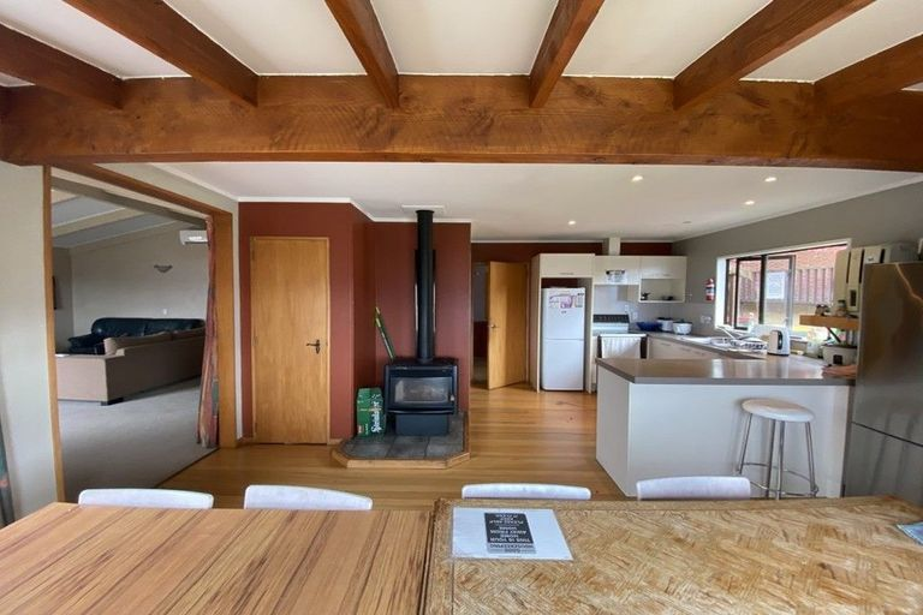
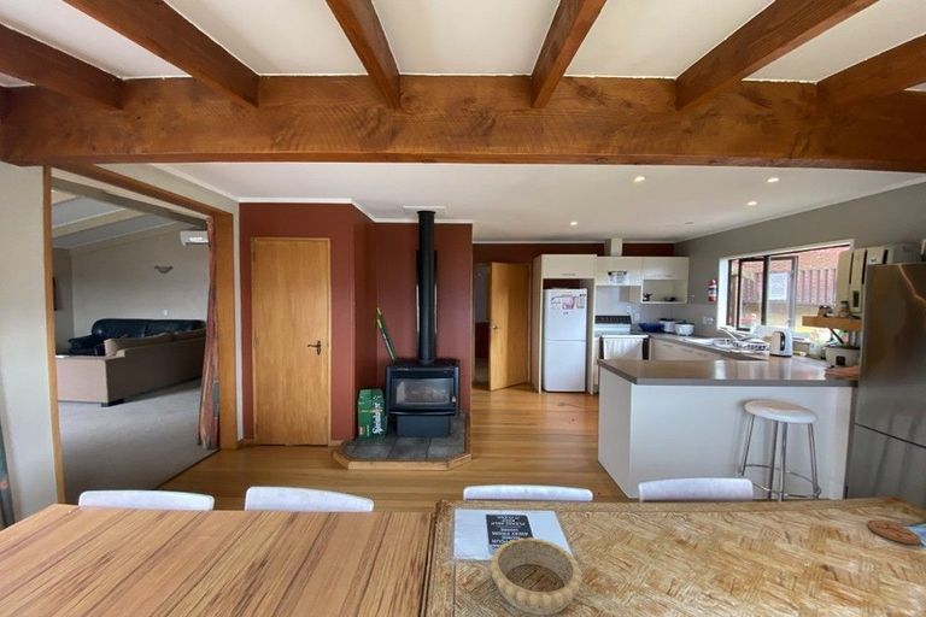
+ coaster [866,518,922,546]
+ decorative bowl [488,536,584,616]
